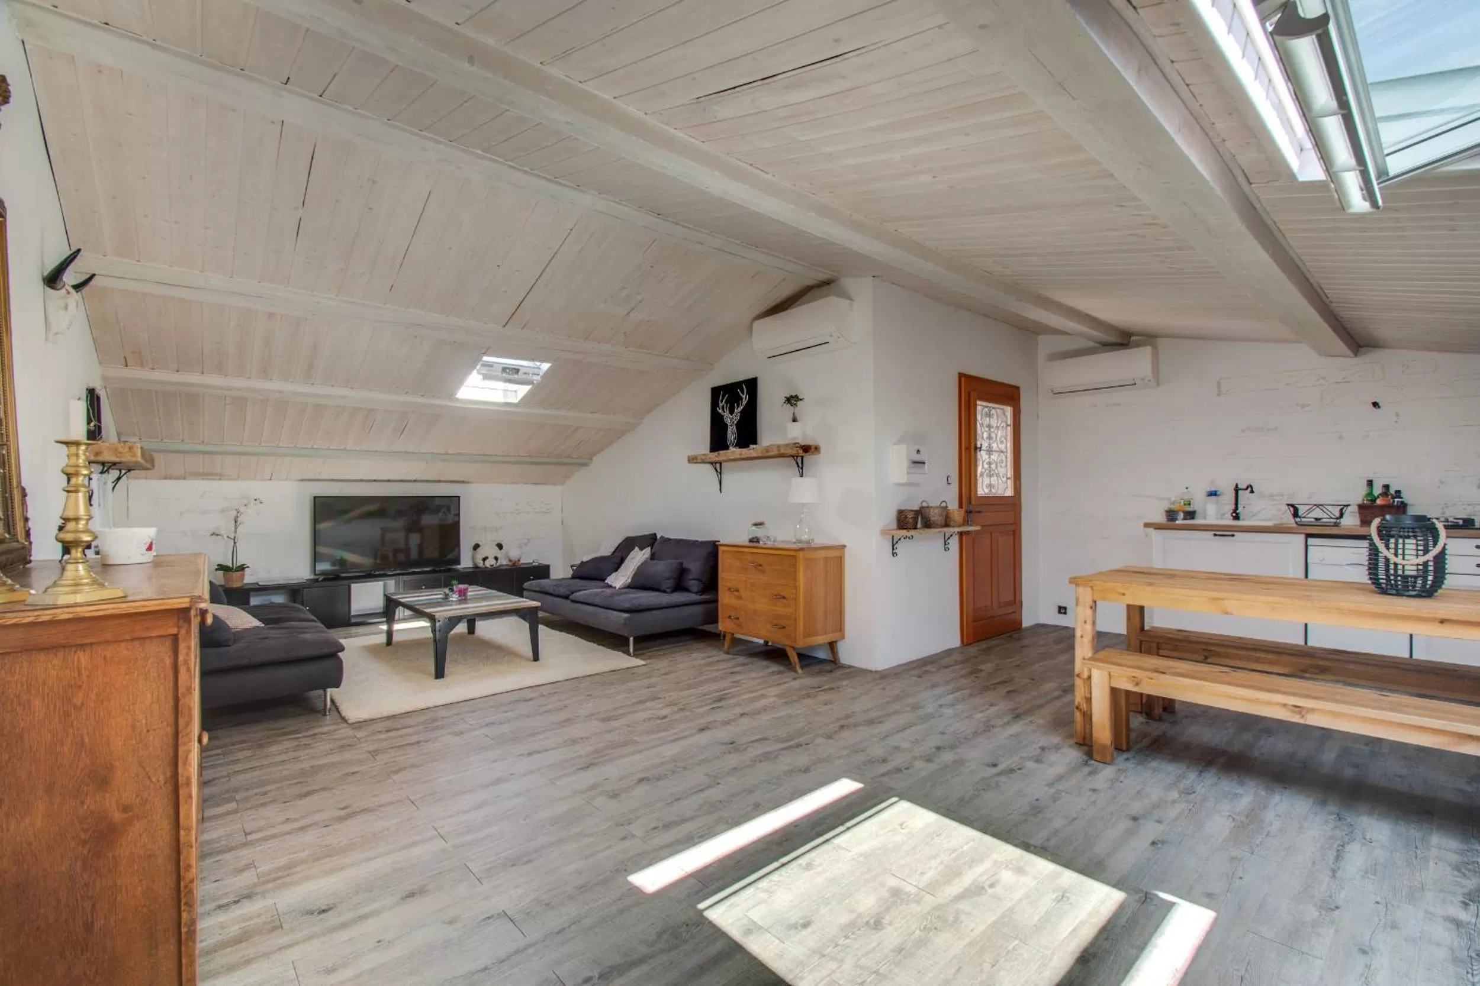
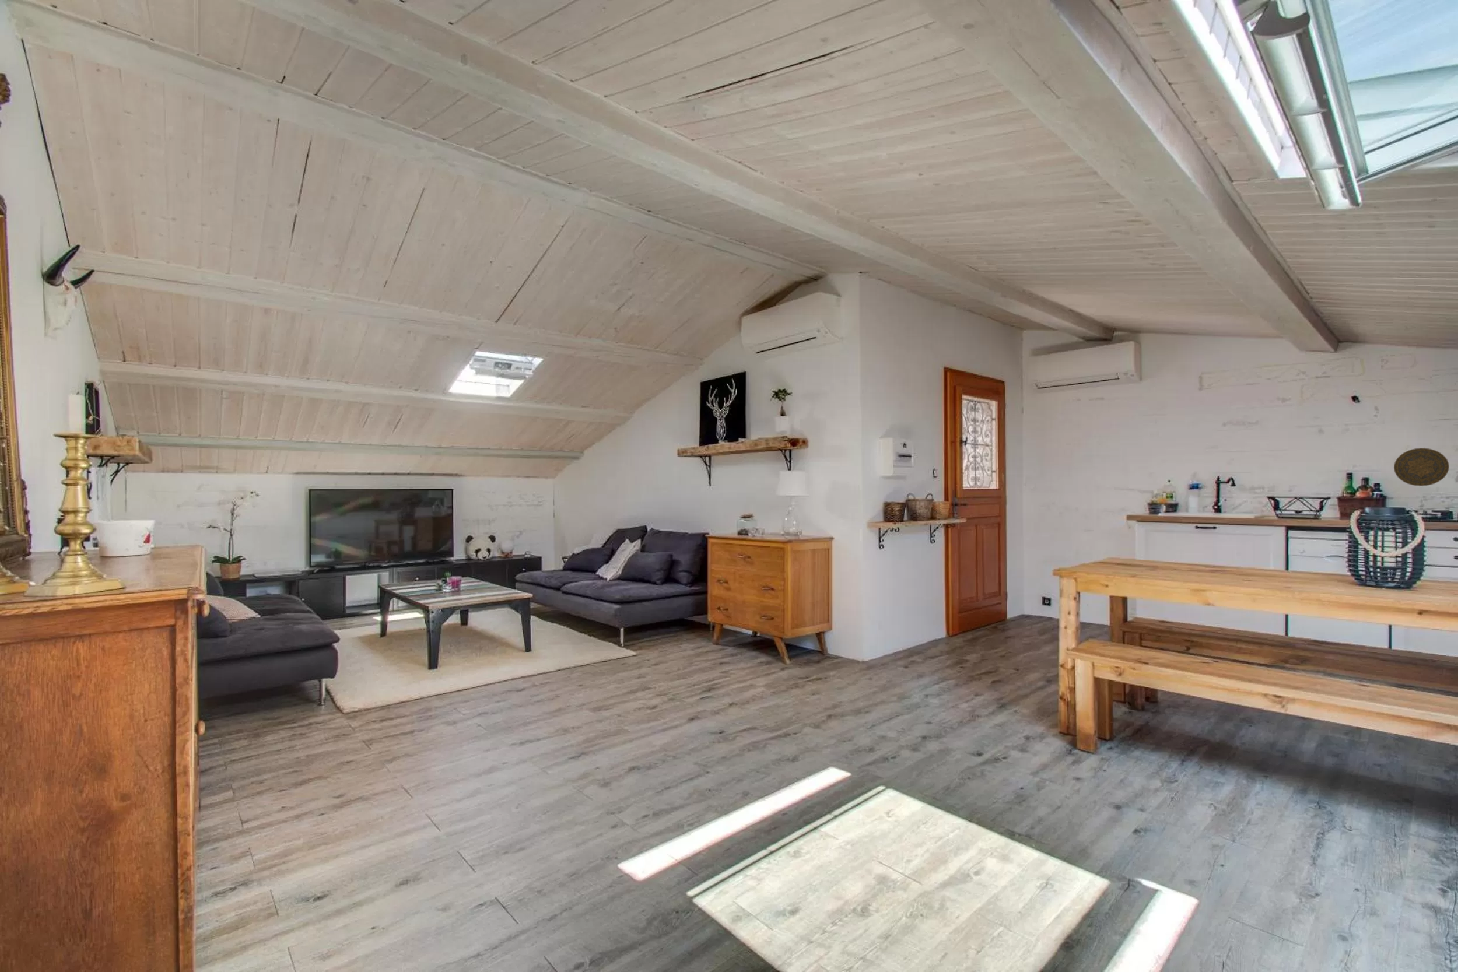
+ decorative plate [1393,447,1449,487]
